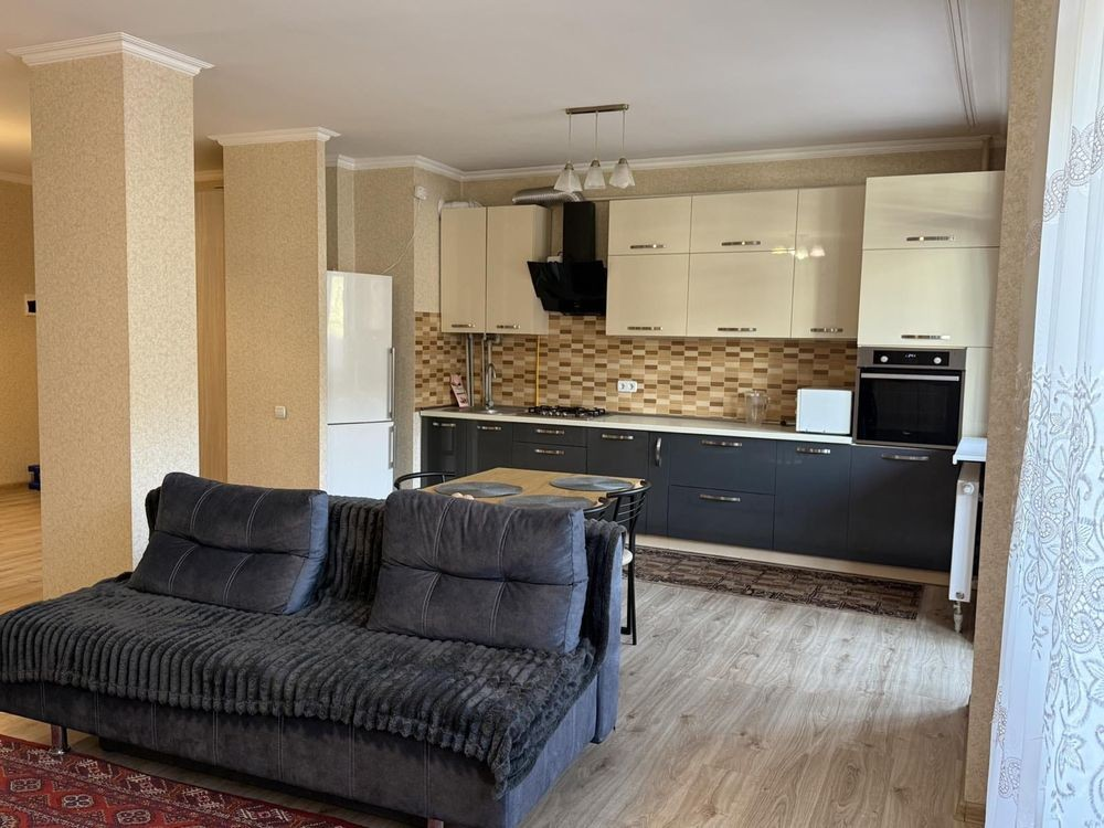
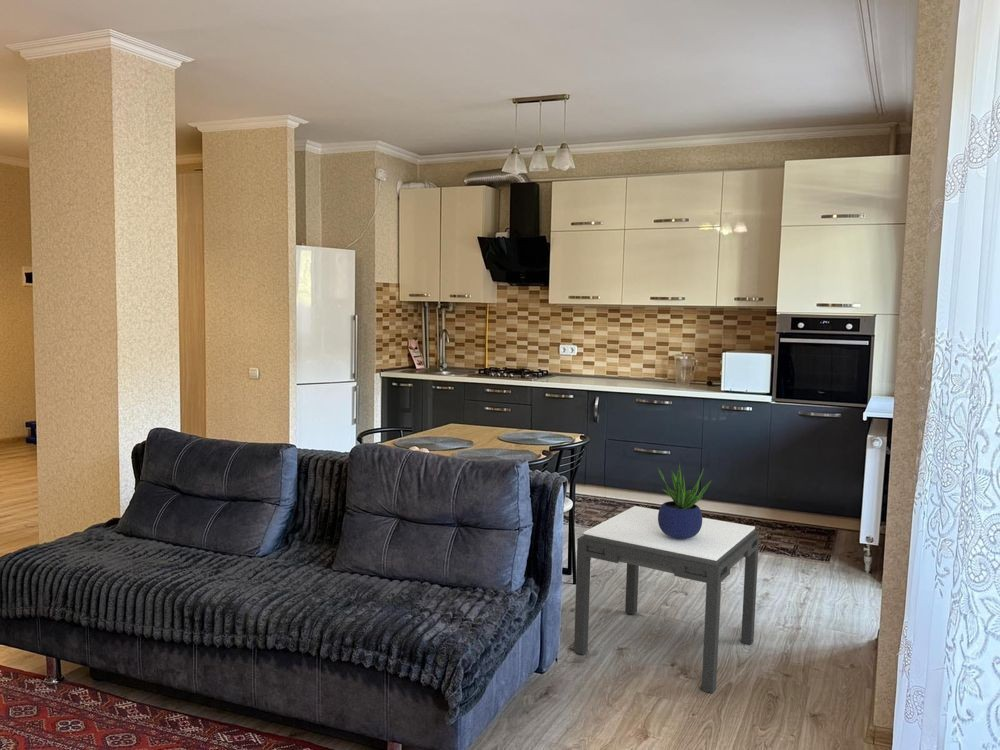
+ potted plant [657,461,713,539]
+ side table [573,505,760,694]
